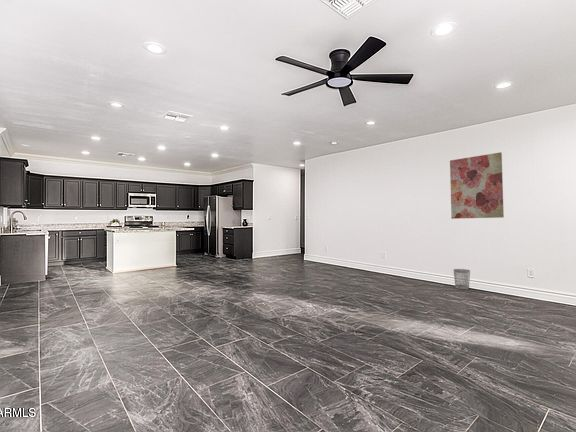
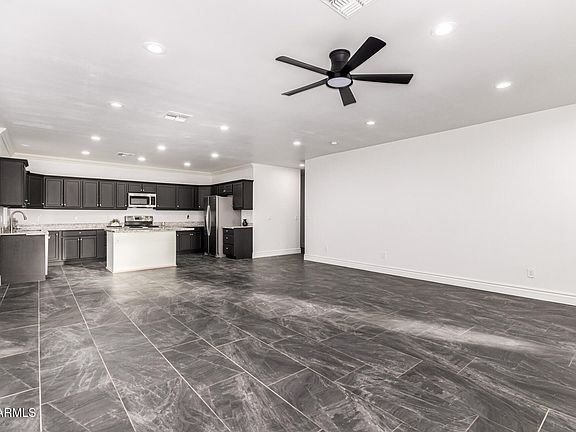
- wall art [449,151,505,220]
- wastebasket [452,268,471,290]
